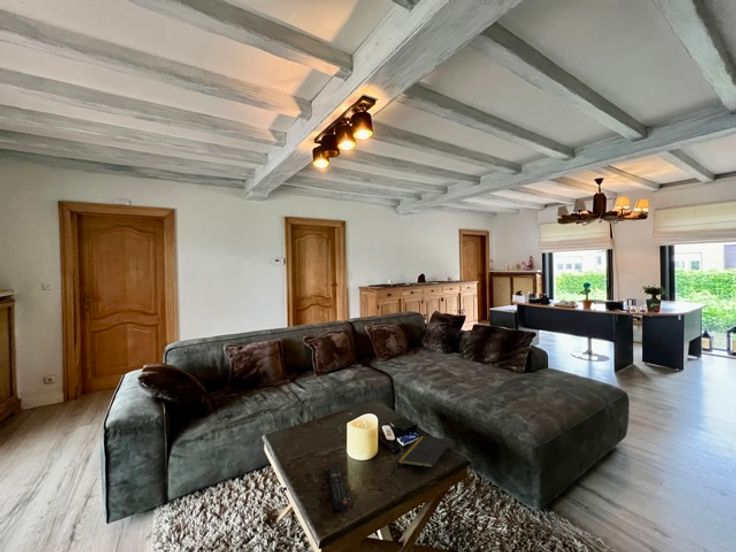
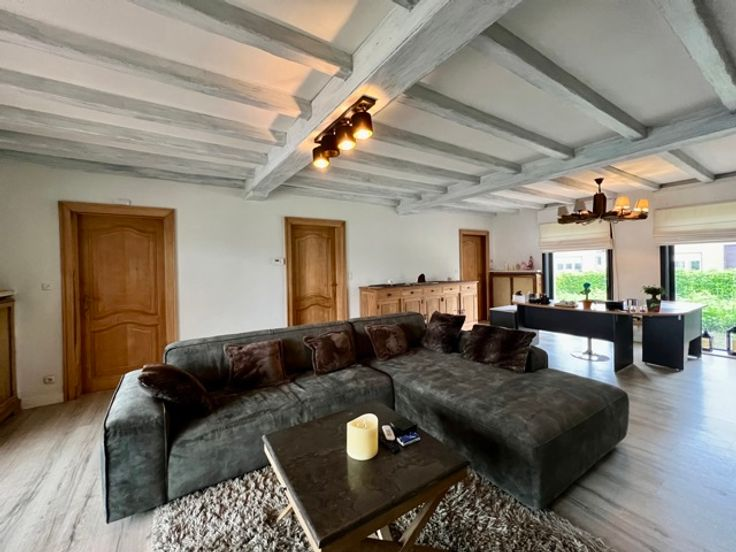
- notepad [397,435,453,468]
- remote control [327,465,349,511]
